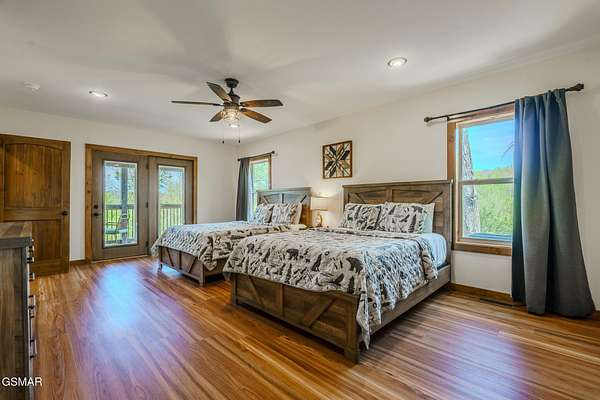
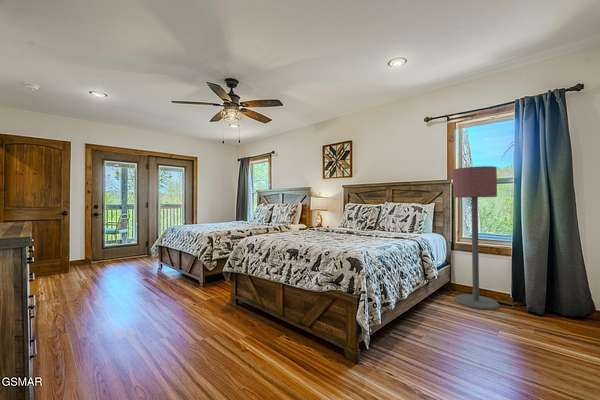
+ floor lamp [452,165,500,311]
